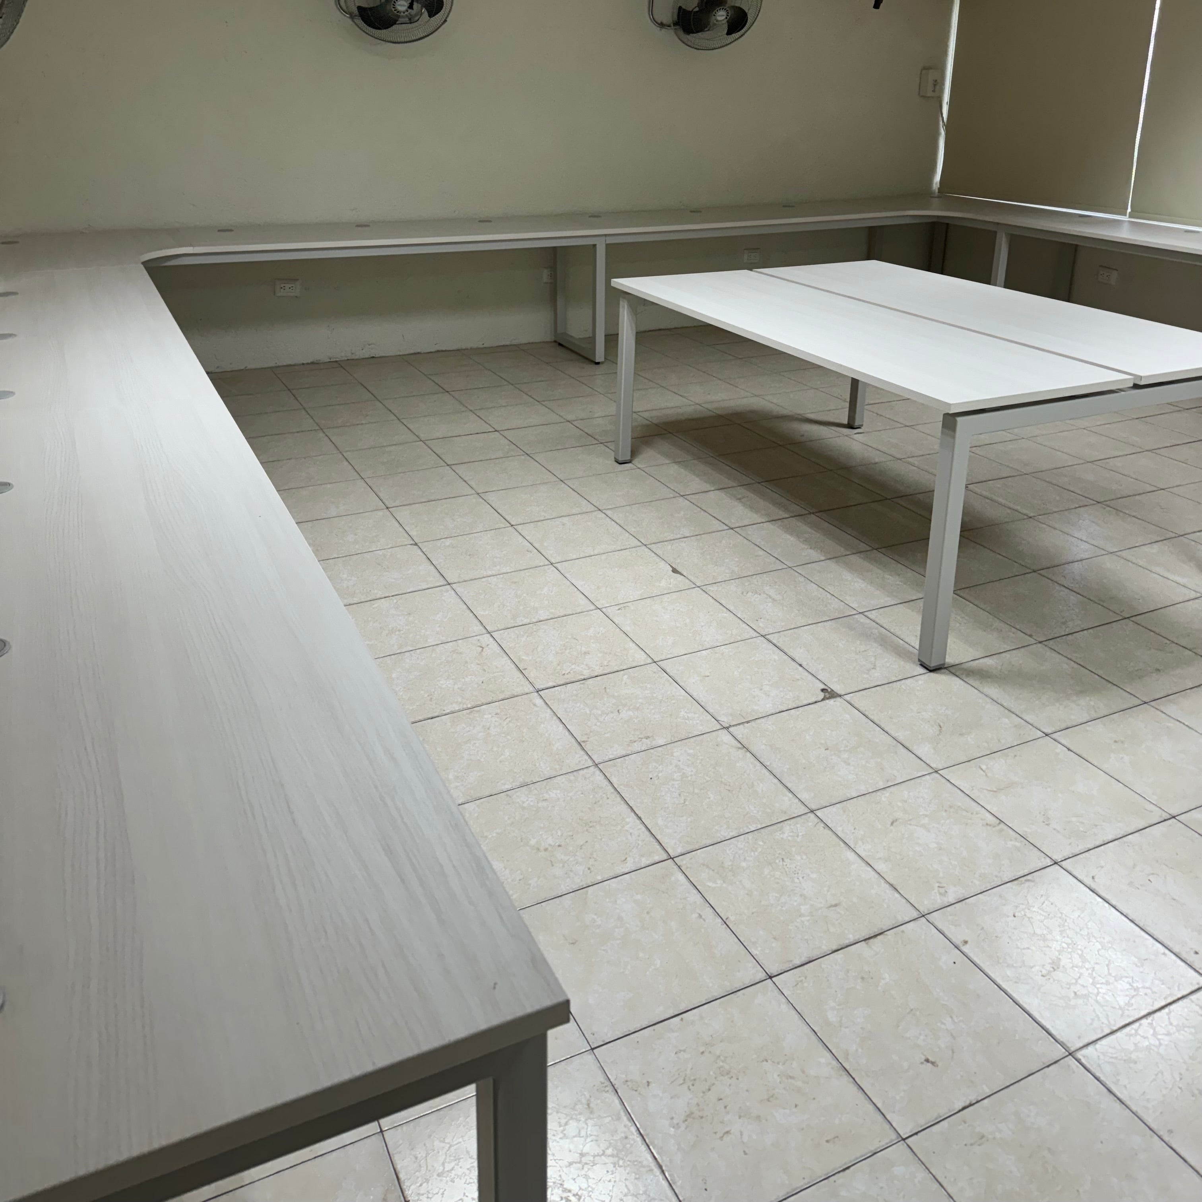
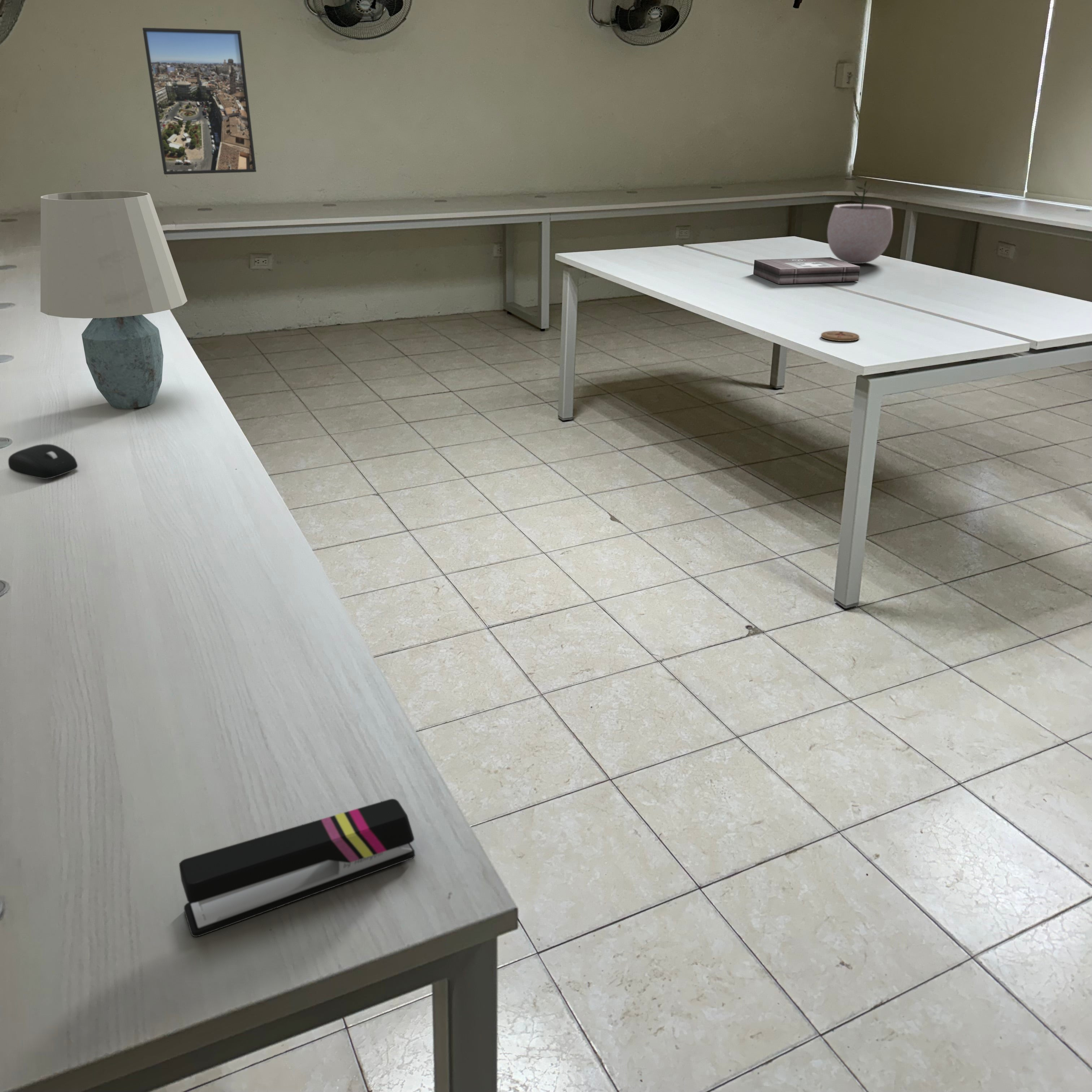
+ first aid kit [753,257,861,285]
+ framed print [142,27,257,175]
+ plant pot [827,180,893,264]
+ coaster [821,330,860,342]
+ stapler [179,798,415,937]
+ computer mouse [8,444,78,480]
+ table lamp [40,191,188,409]
